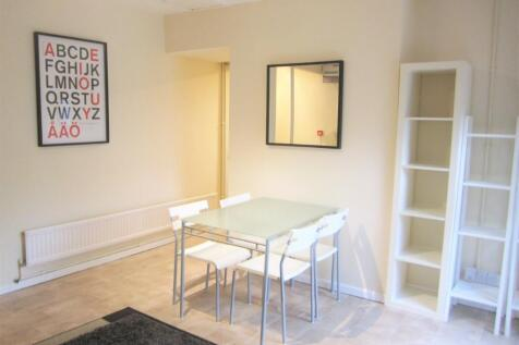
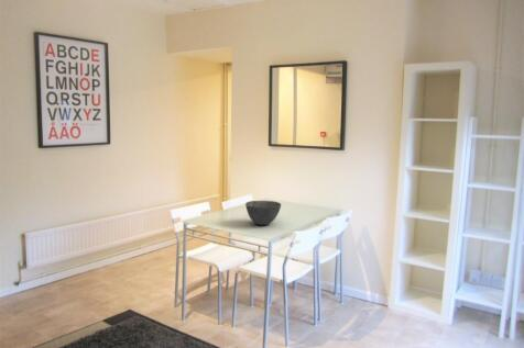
+ bowl [244,200,282,226]
